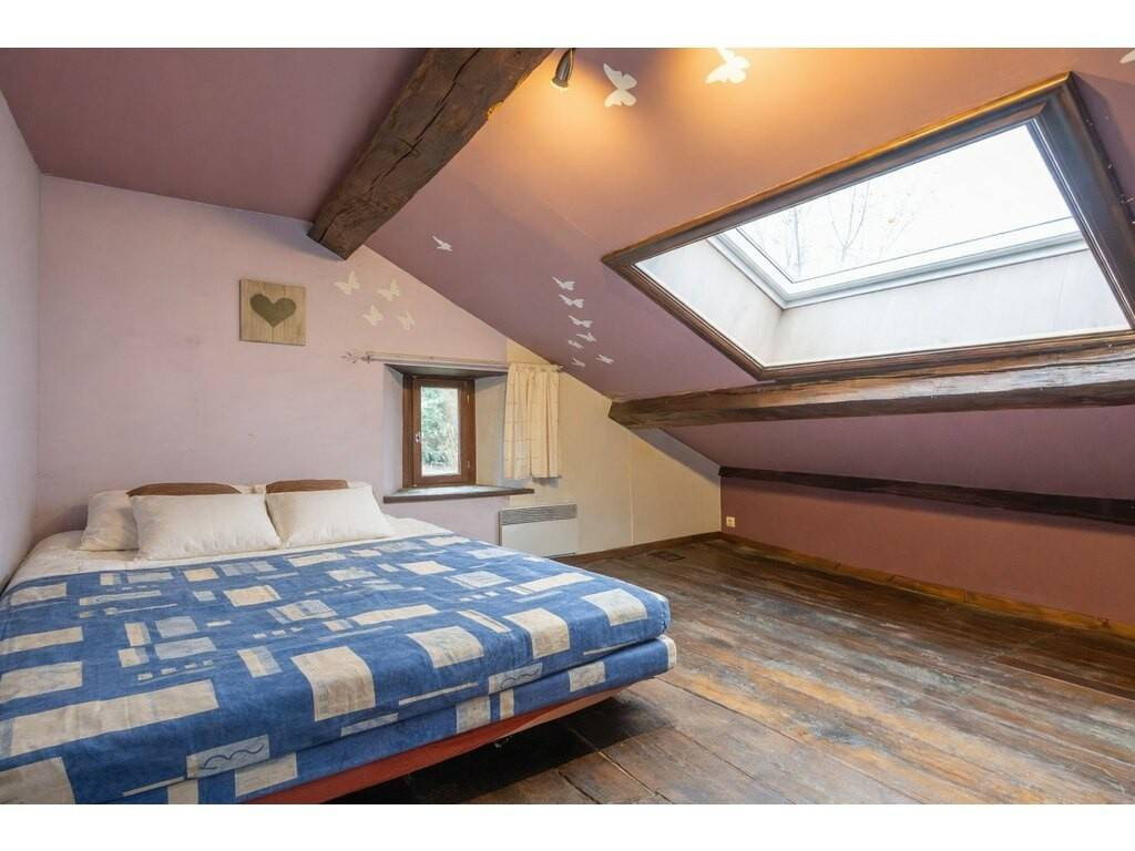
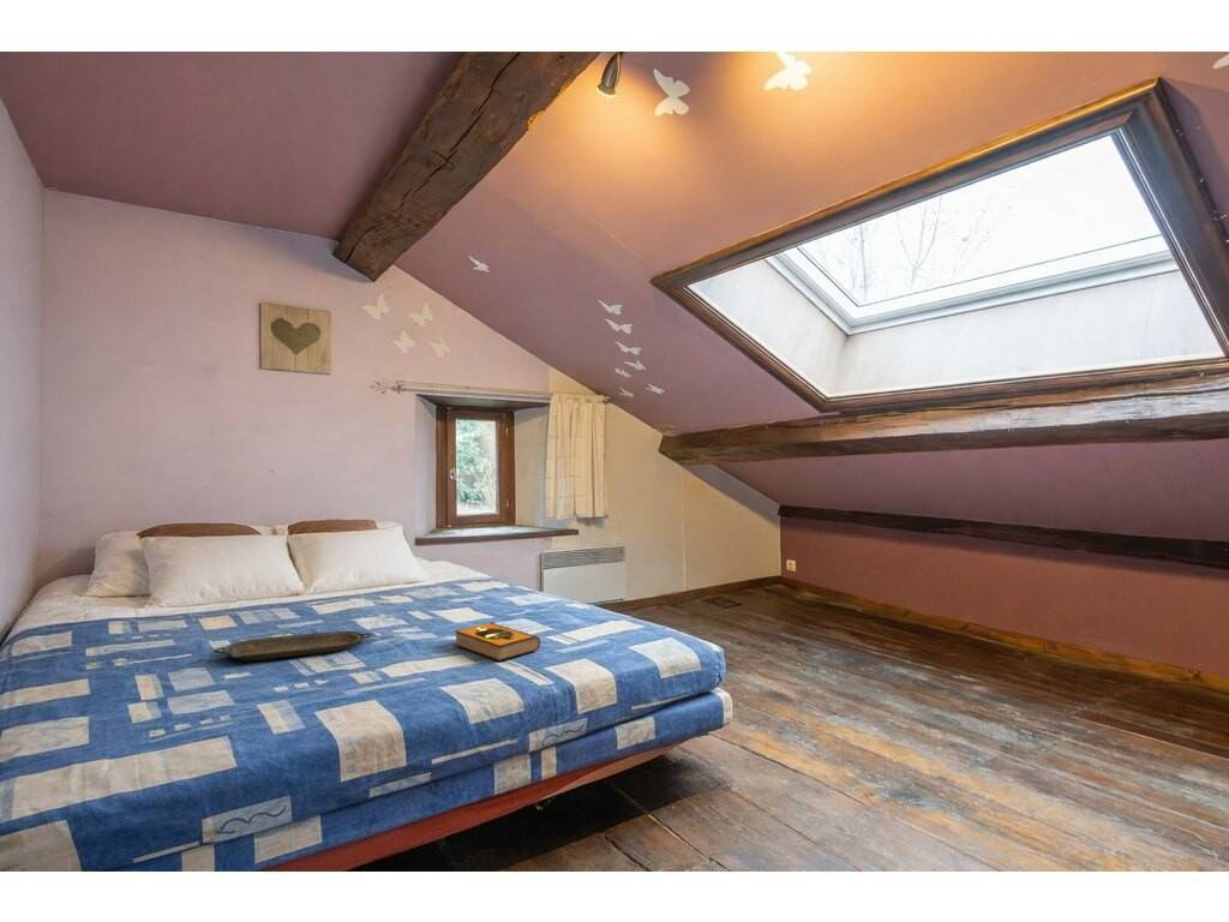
+ serving tray [212,630,373,661]
+ hardback book [454,621,541,663]
